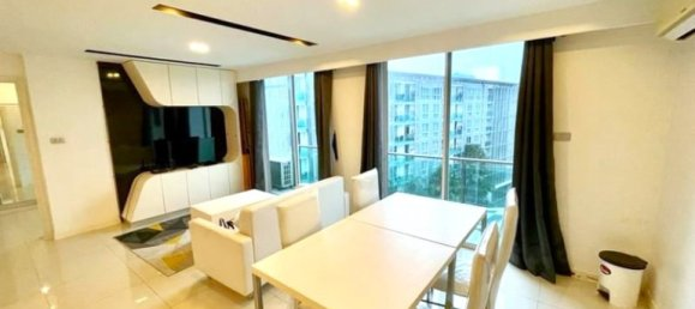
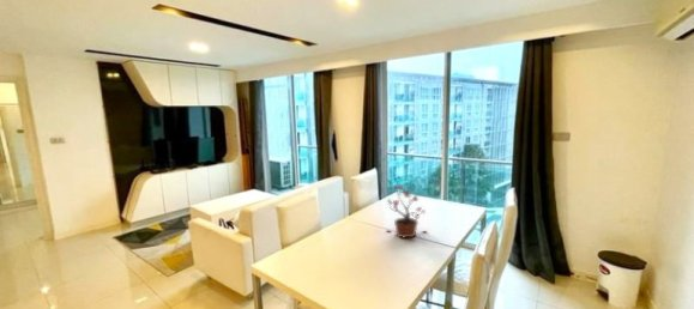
+ potted plant [386,184,427,240]
